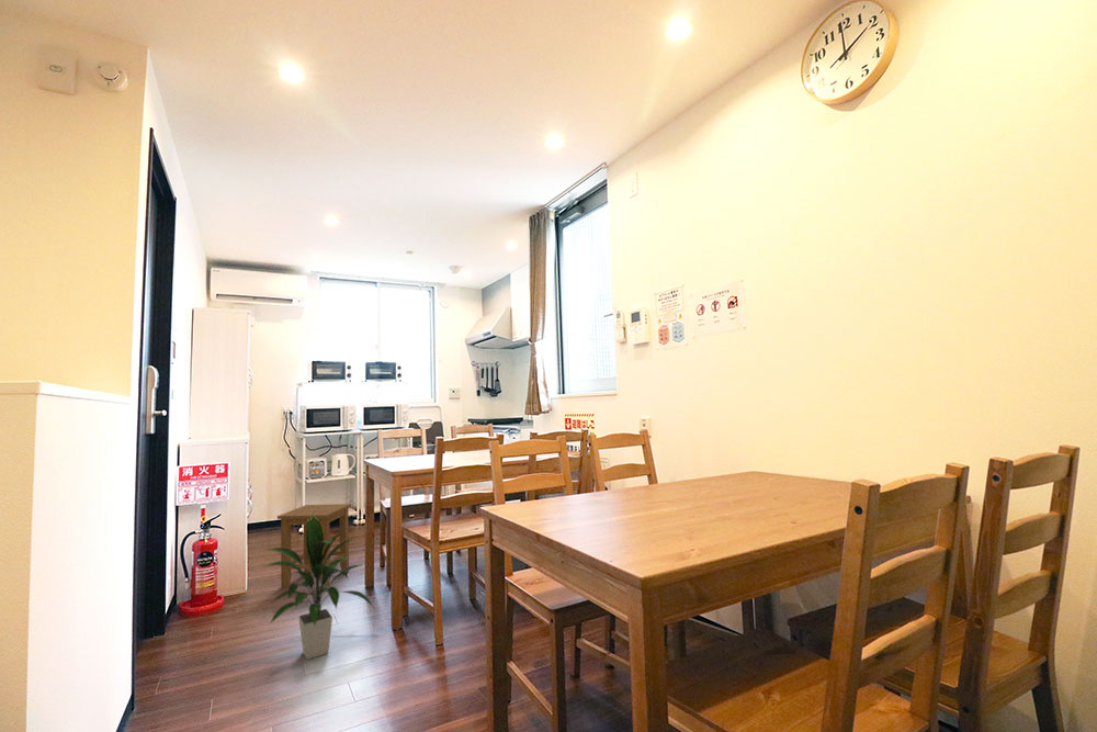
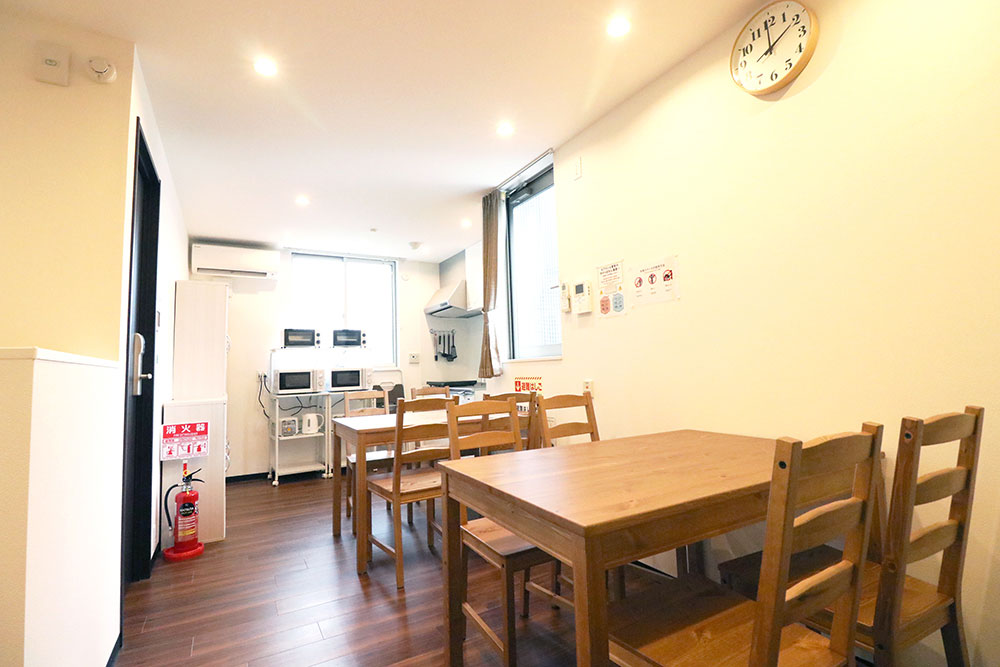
- indoor plant [261,514,377,661]
- stool [276,503,352,588]
